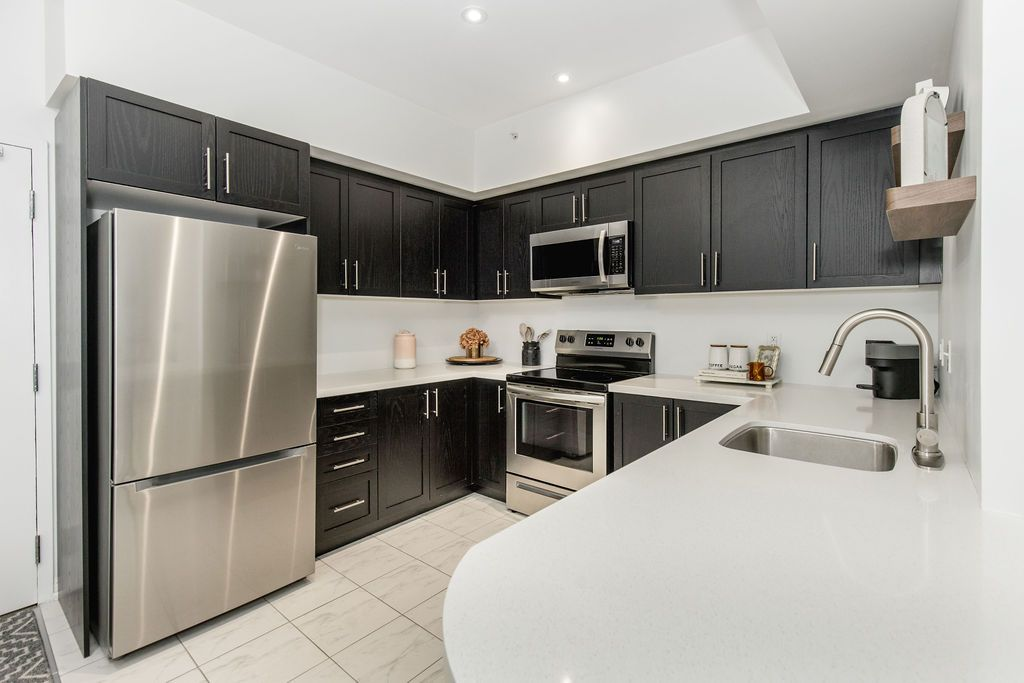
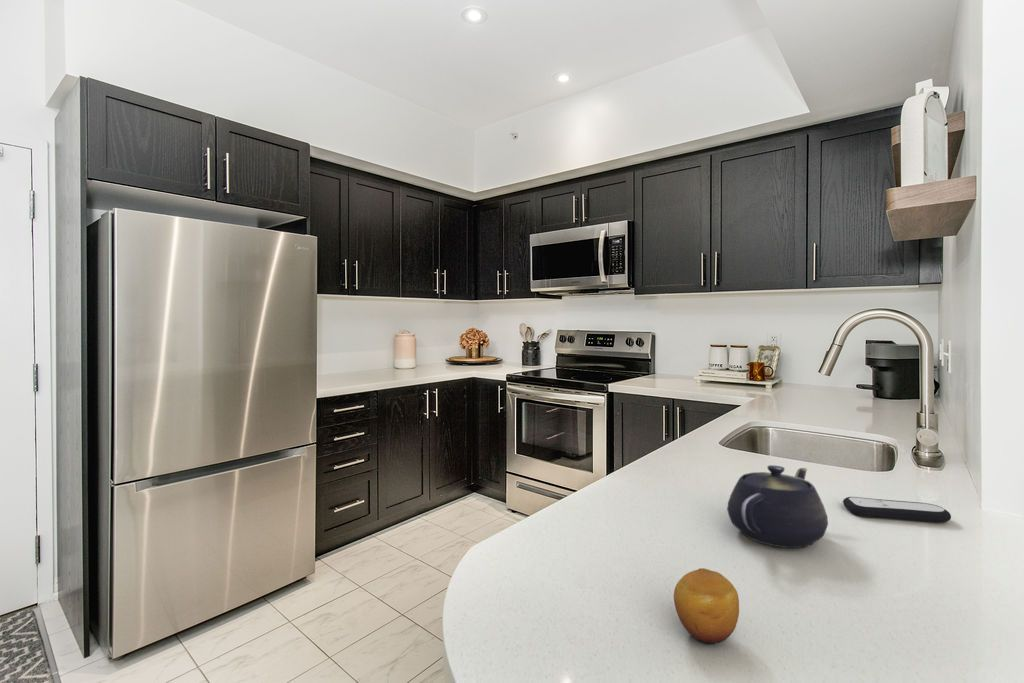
+ teapot [726,464,829,549]
+ fruit [673,567,740,645]
+ remote control [842,496,952,524]
